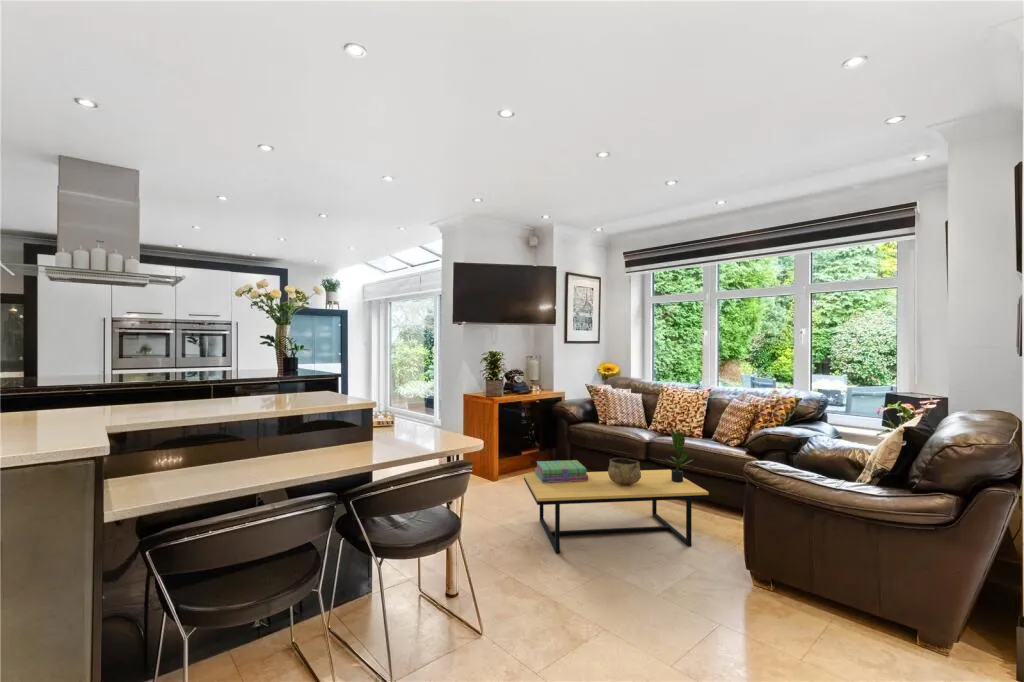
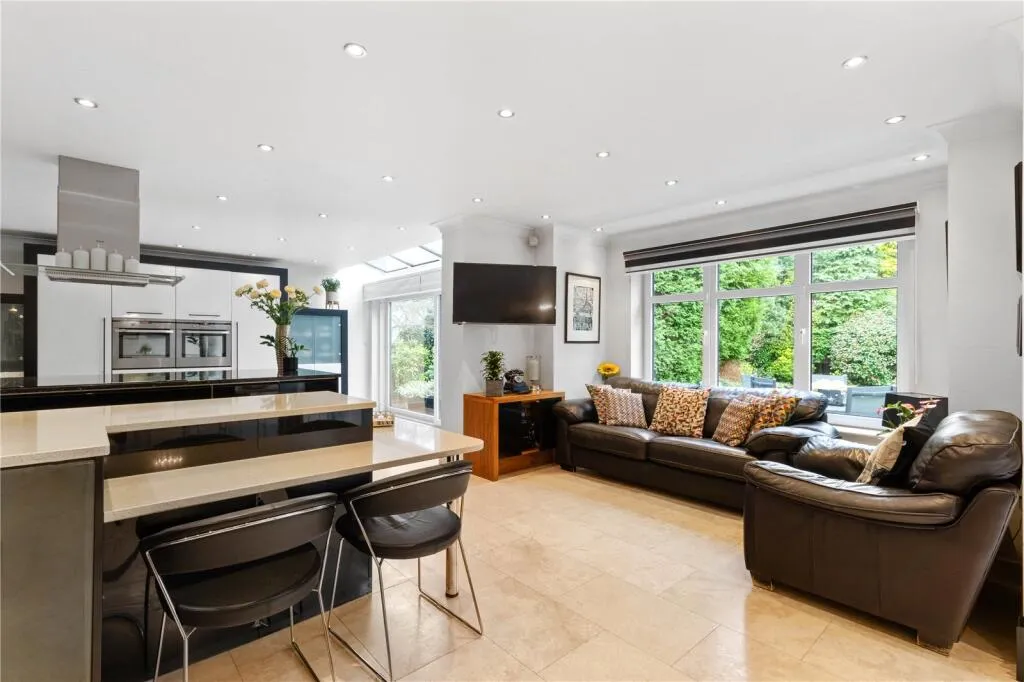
- decorative bowl [607,457,641,486]
- coffee table [523,469,710,554]
- stack of books [534,459,588,483]
- potted plant [665,429,694,482]
